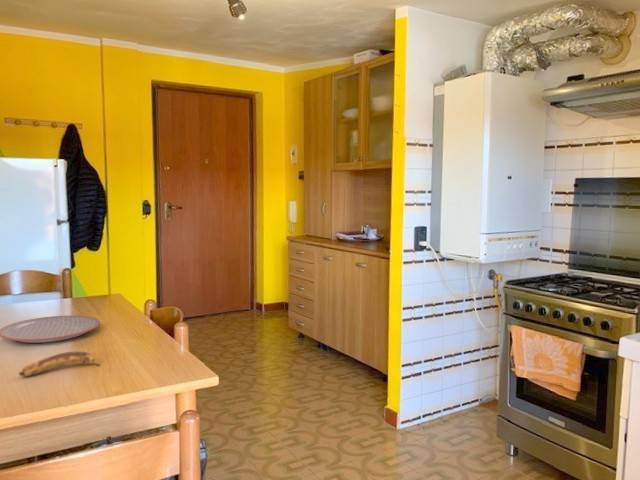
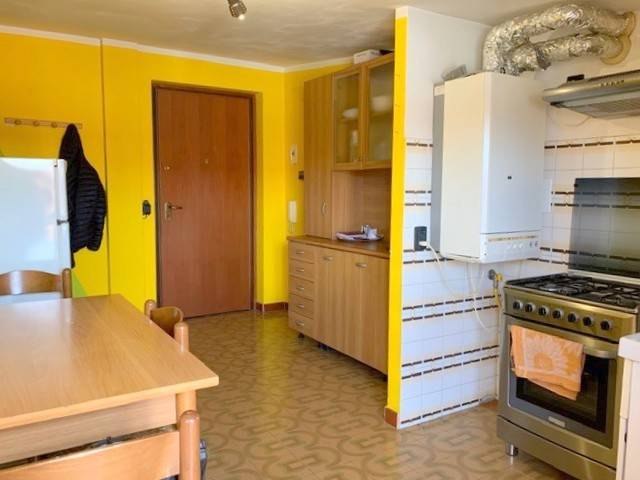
- plate [0,315,101,344]
- banana [18,350,100,378]
